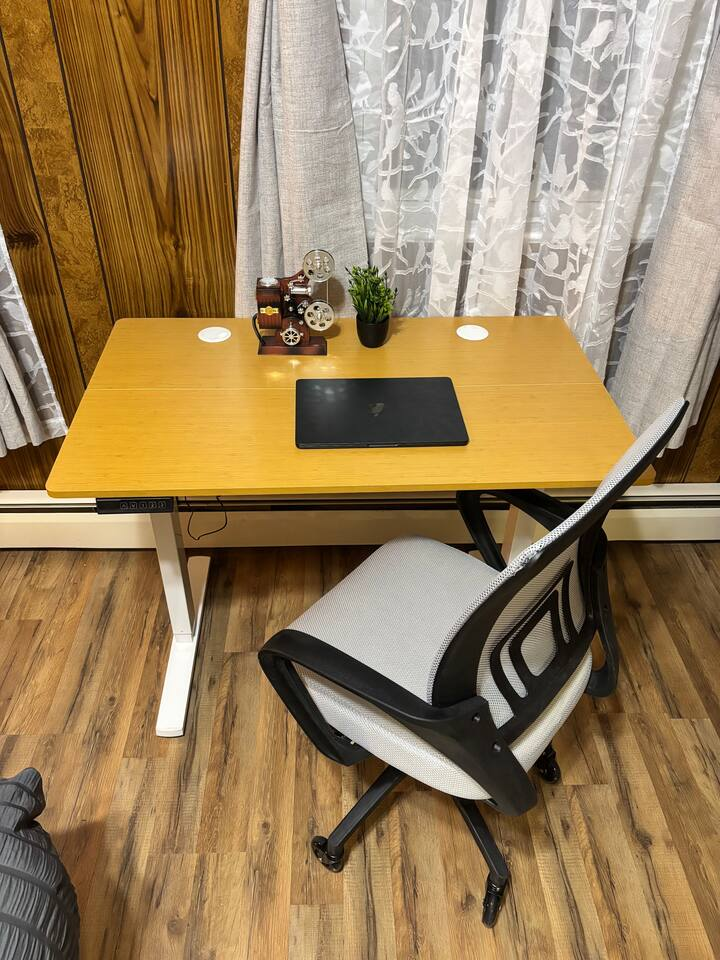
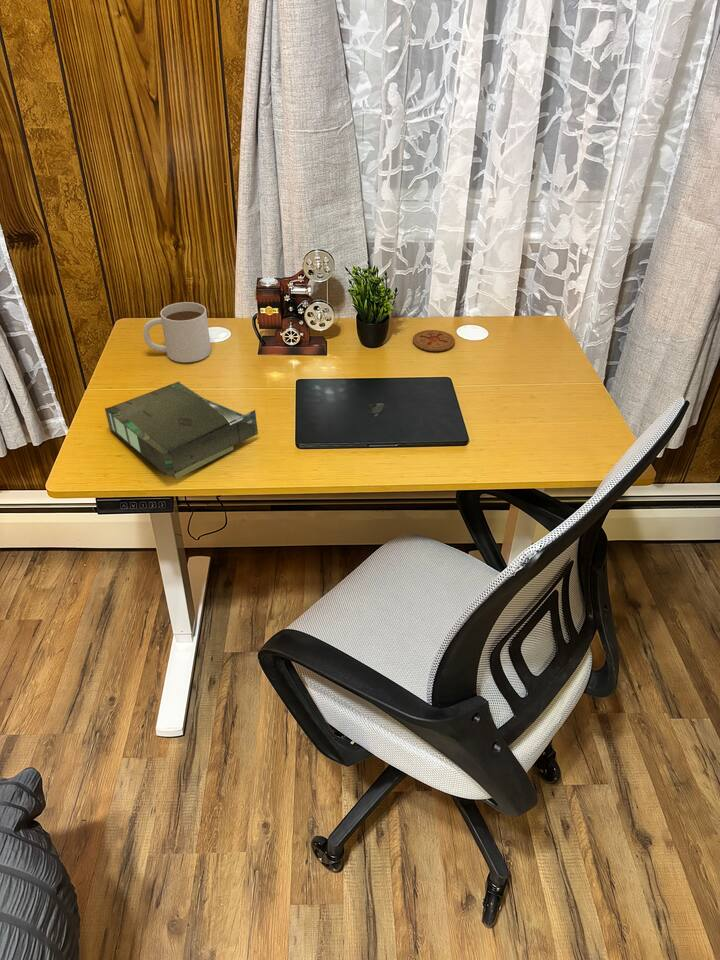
+ box [104,381,259,480]
+ mug [142,301,212,363]
+ coaster [412,329,456,352]
